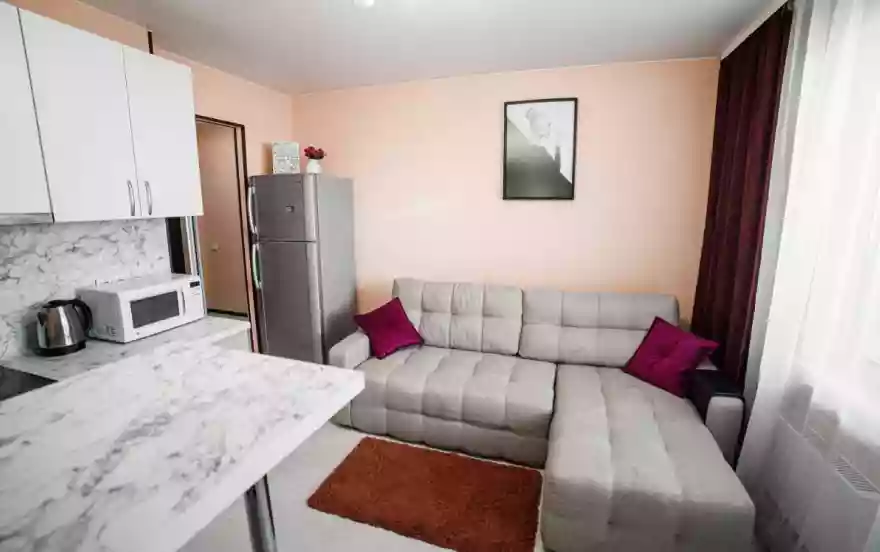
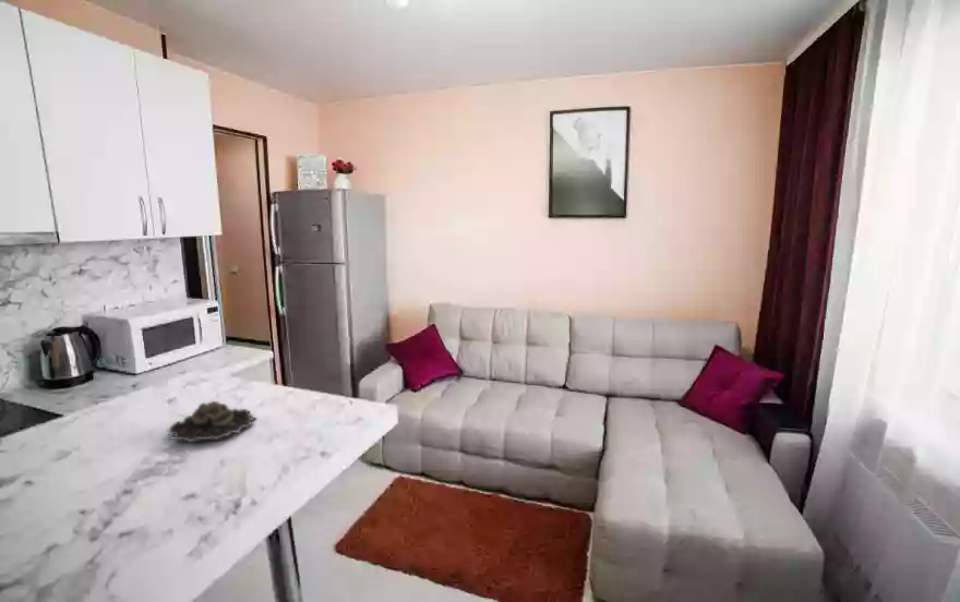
+ succulent plant [166,400,257,443]
